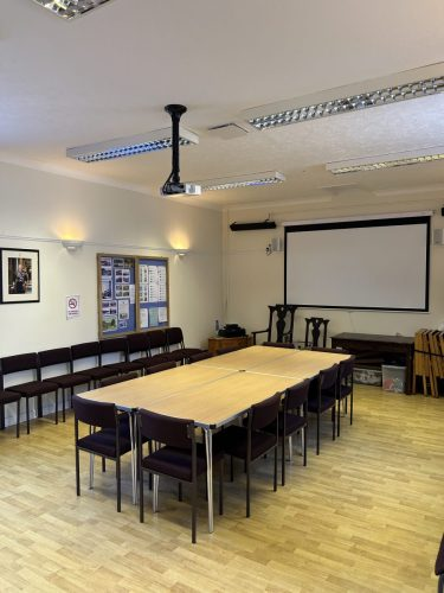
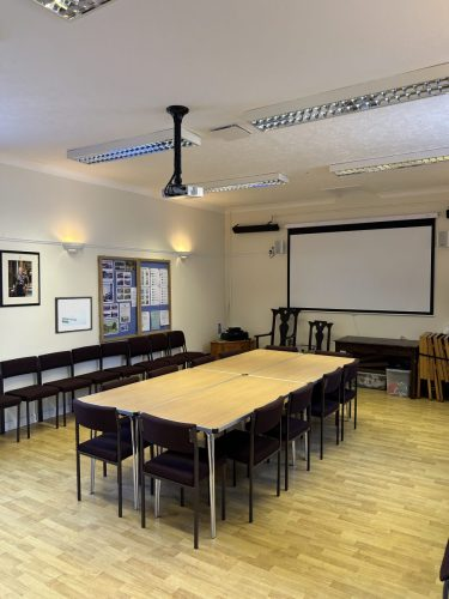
+ wall art [54,296,93,335]
